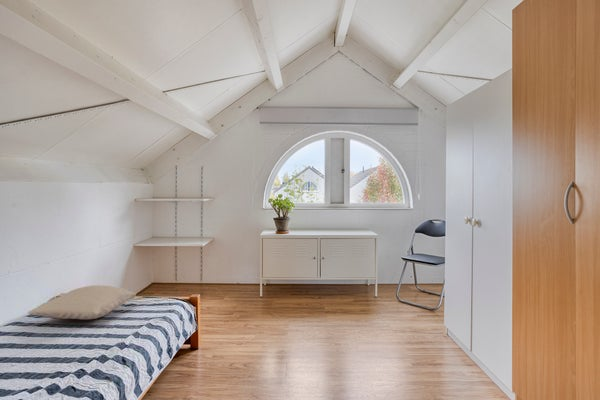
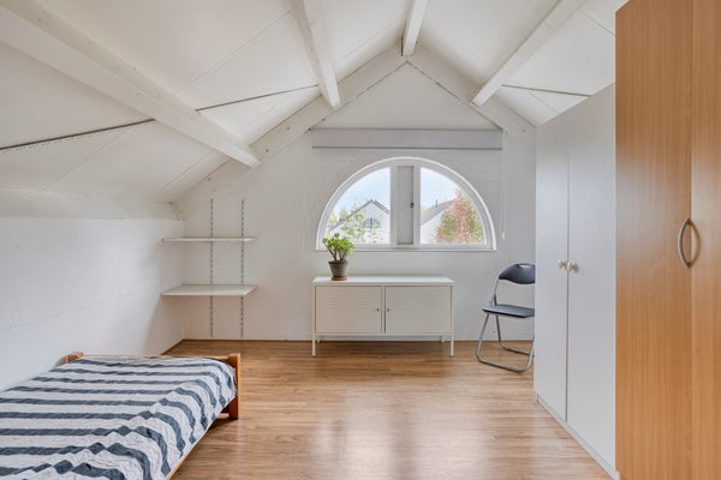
- pillow [27,284,137,320]
